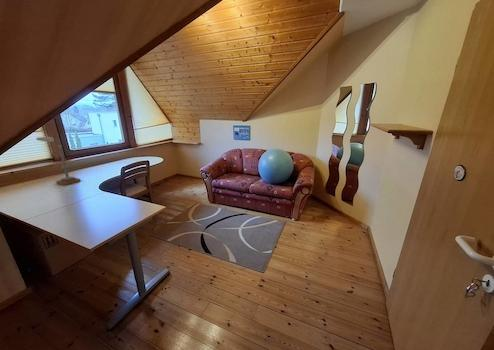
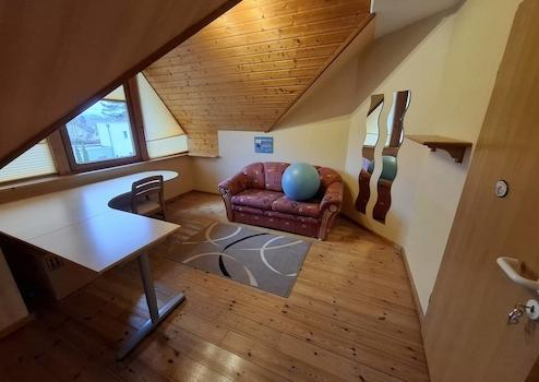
- desk lamp [35,136,81,186]
